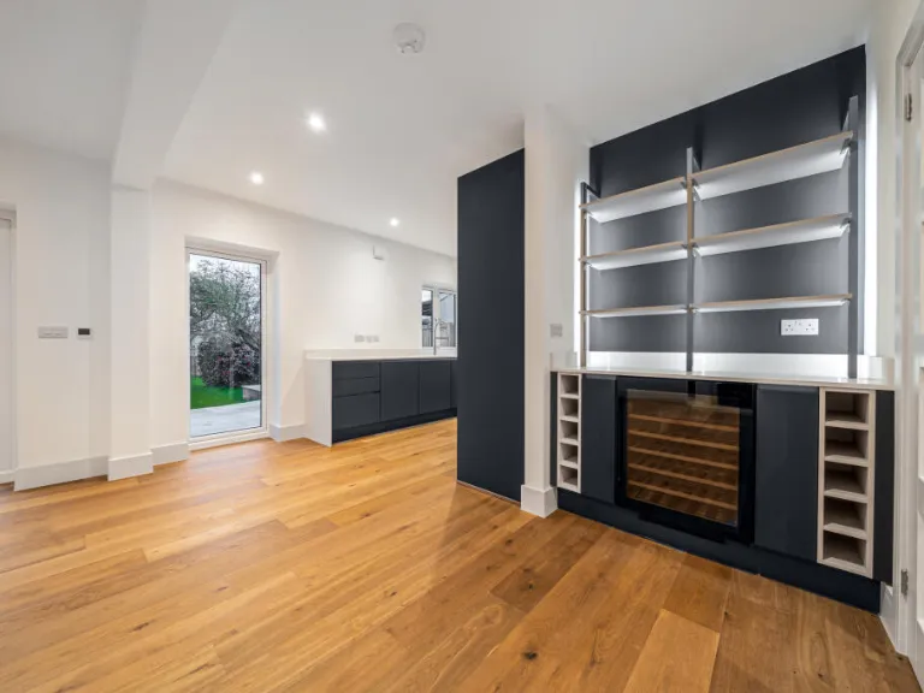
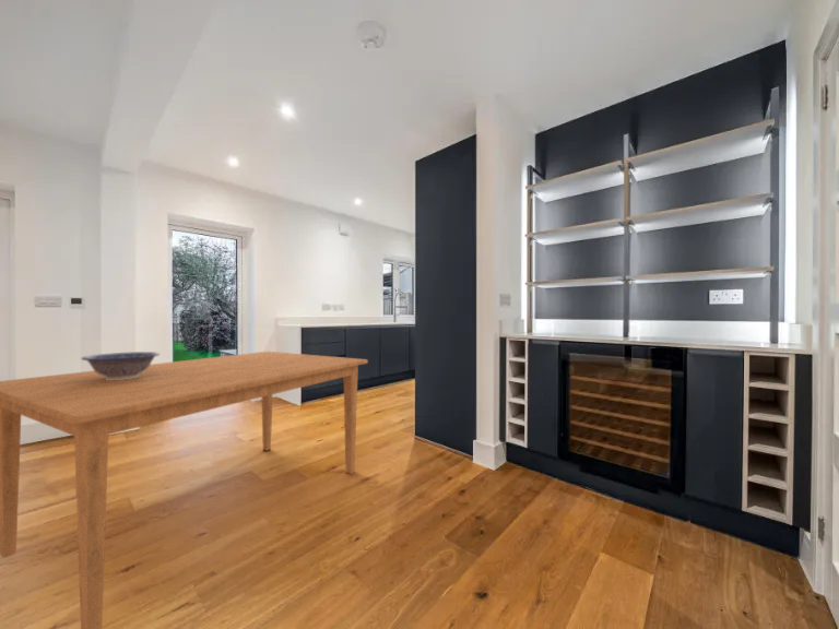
+ decorative bowl [81,351,161,380]
+ dining table [0,351,369,629]
